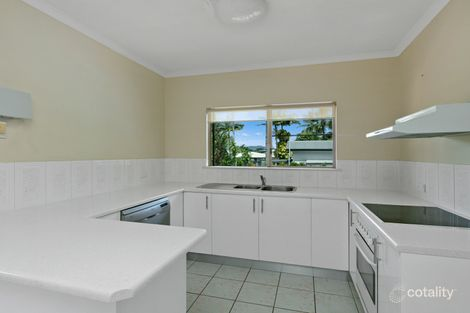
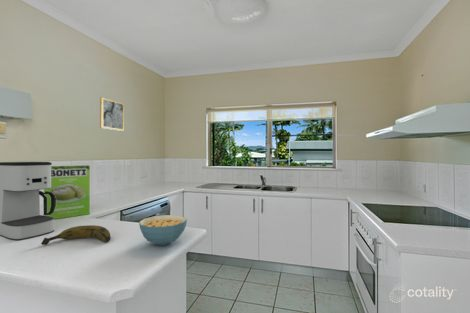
+ cereal bowl [138,214,188,246]
+ wall art [99,96,125,132]
+ banana [40,224,111,246]
+ coffee maker [0,161,56,241]
+ cake mix box [43,164,91,220]
